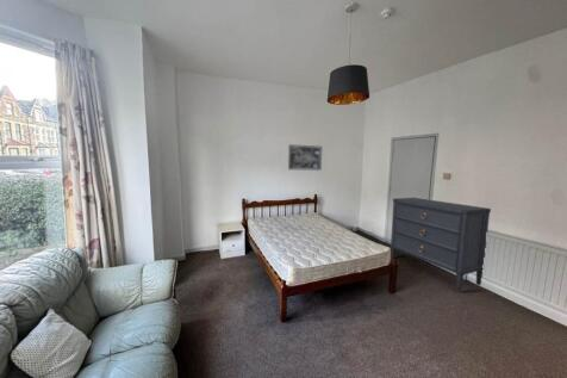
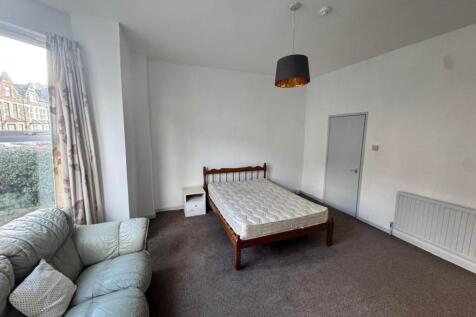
- wall art [287,143,323,172]
- dresser [390,197,492,292]
